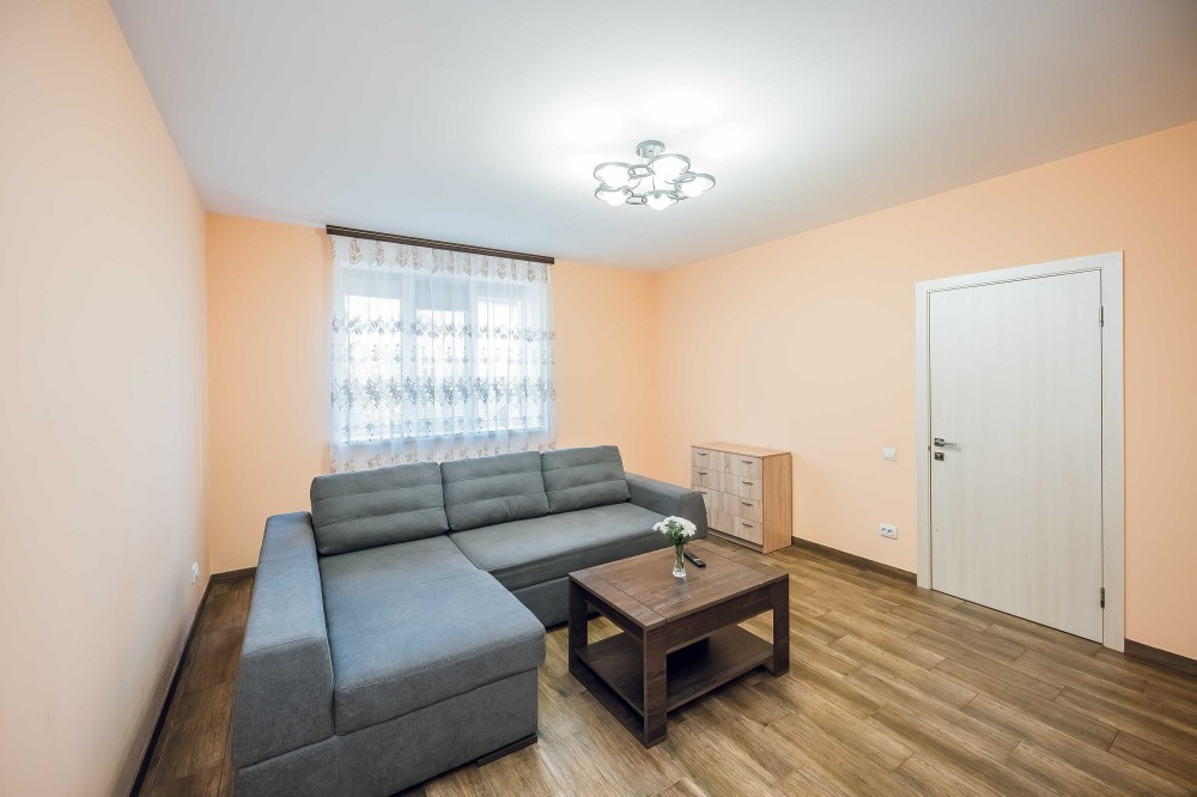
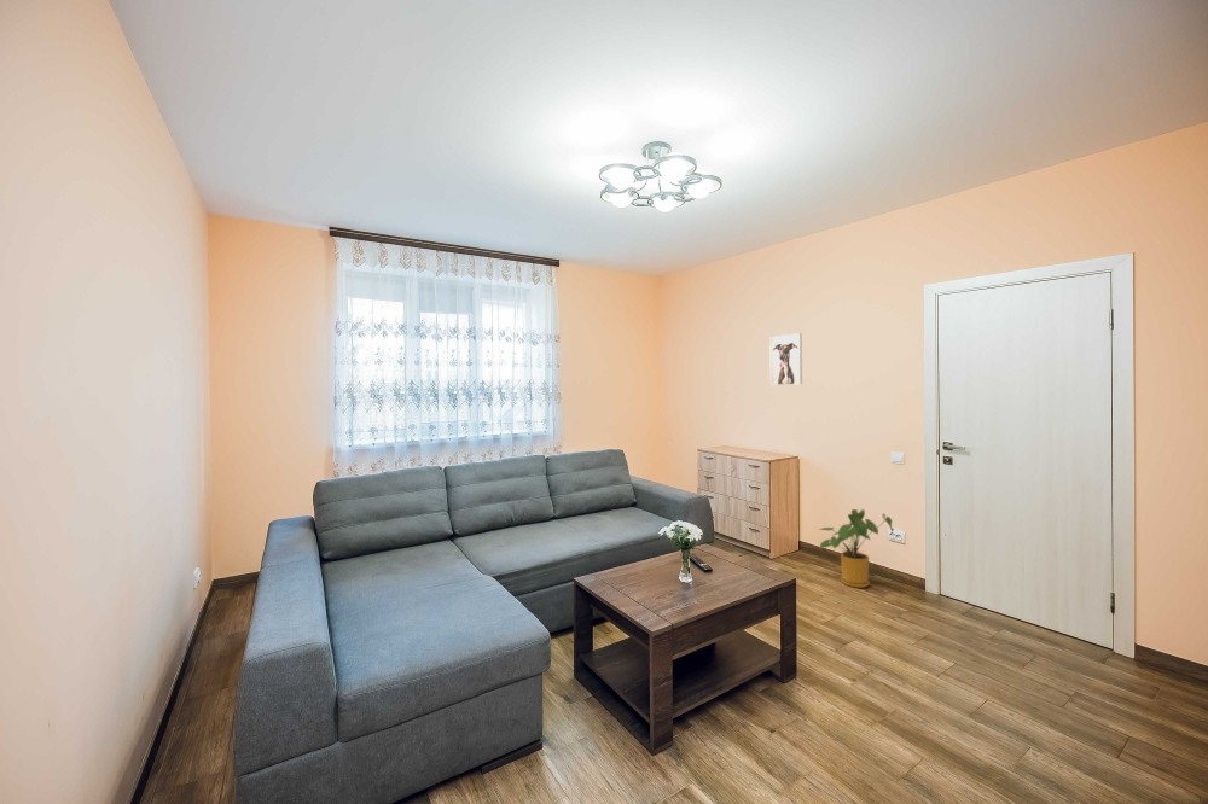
+ house plant [817,508,895,589]
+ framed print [768,332,803,386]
